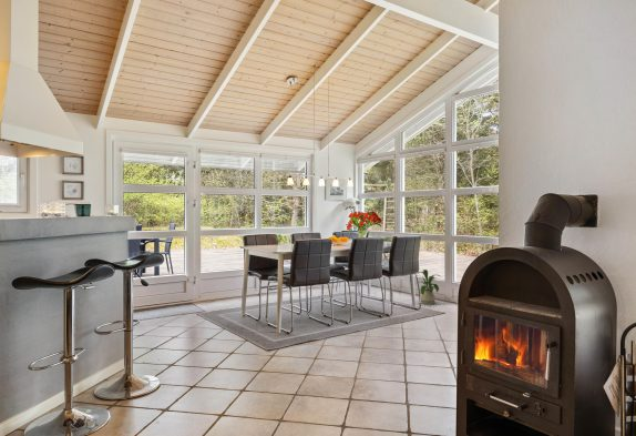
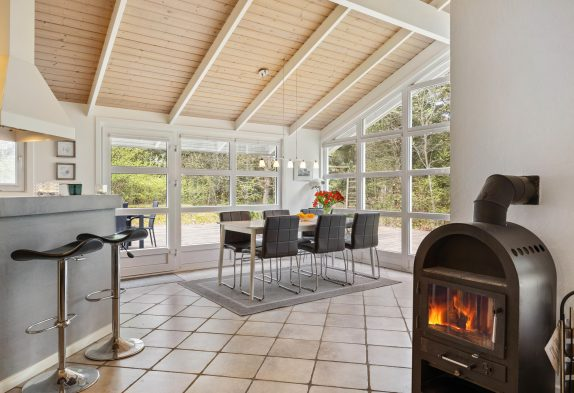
- house plant [416,268,441,305]
